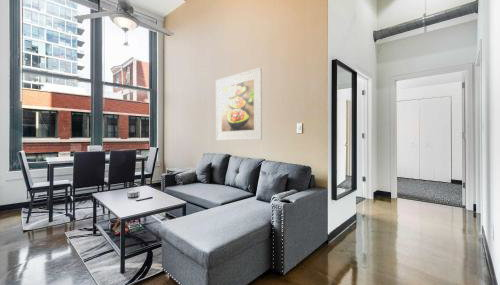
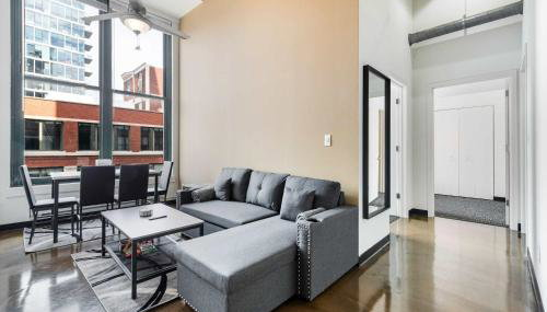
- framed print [215,67,263,141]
